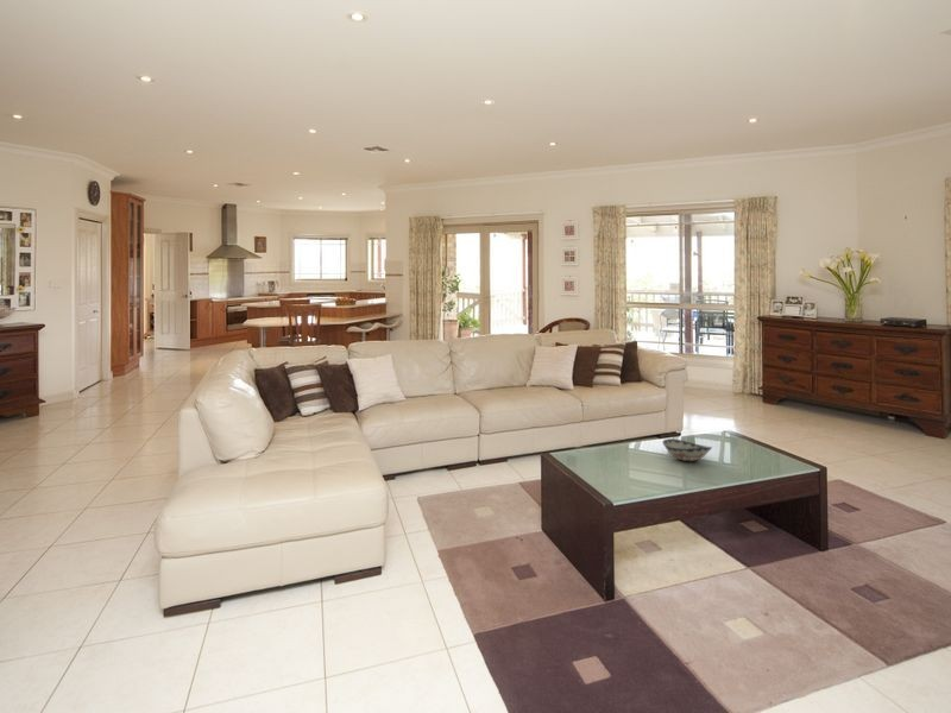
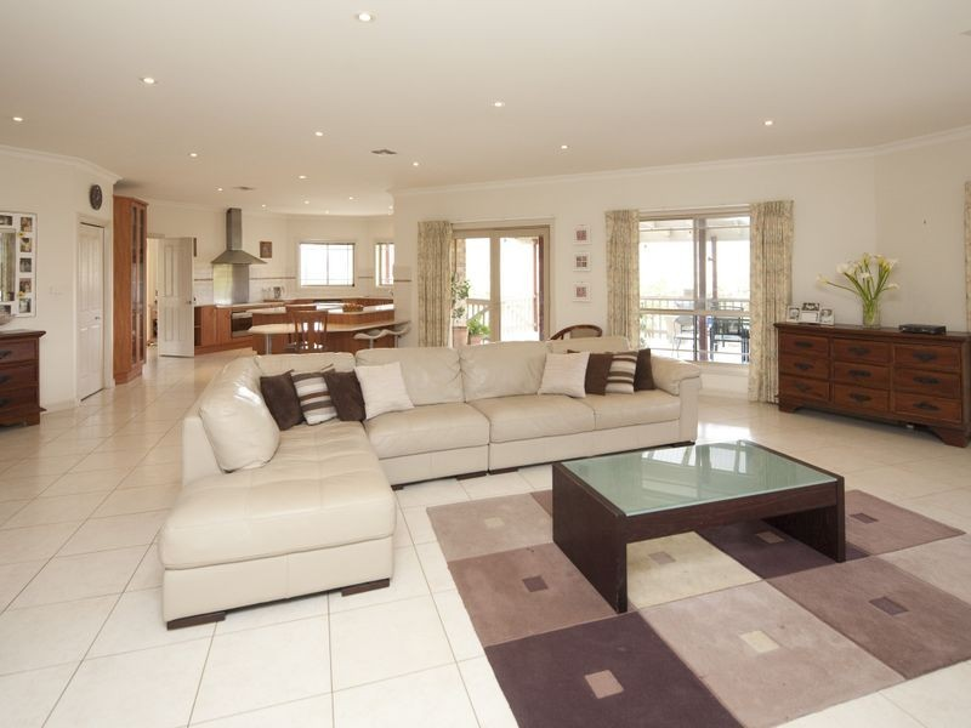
- decorative bowl [661,437,713,462]
